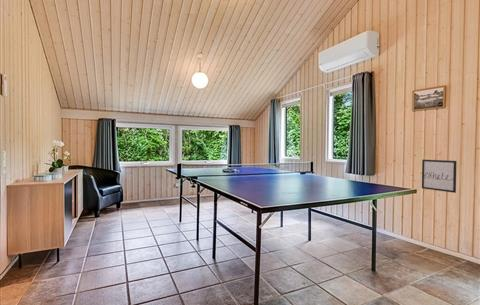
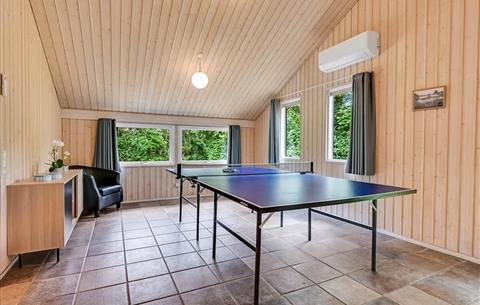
- wall art [421,159,457,194]
